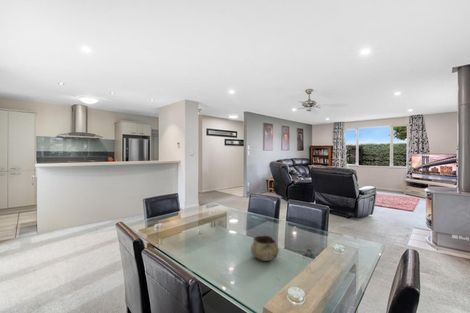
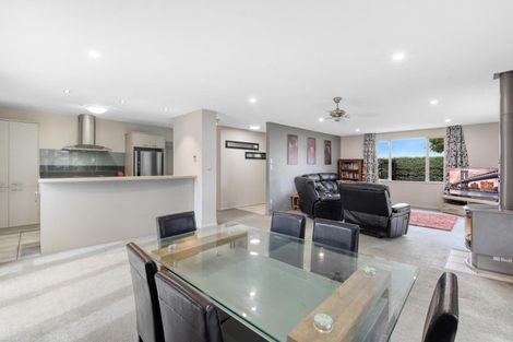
- decorative bowl [250,234,280,262]
